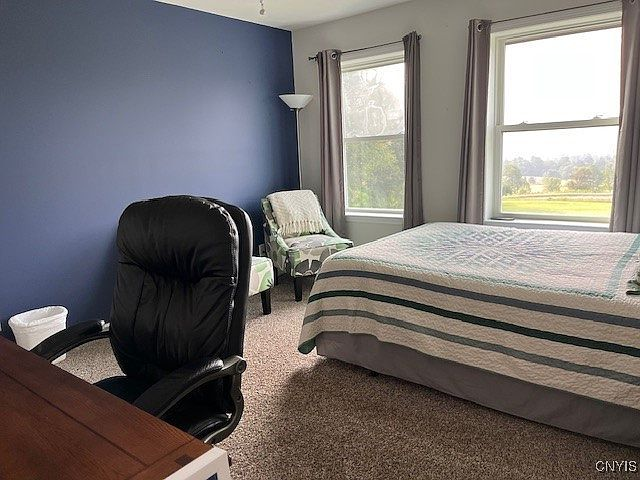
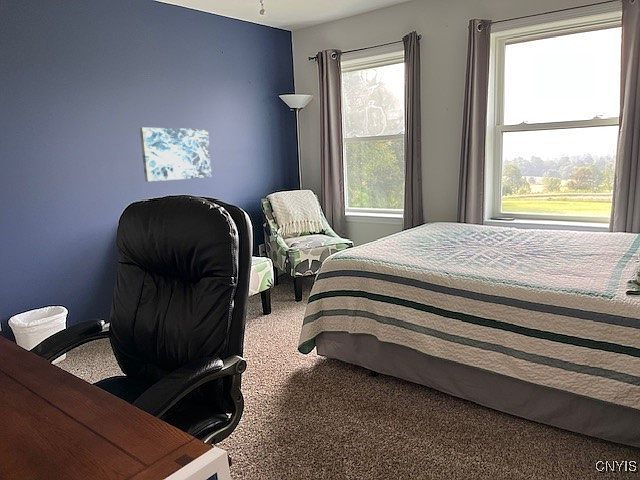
+ wall art [139,127,213,182]
